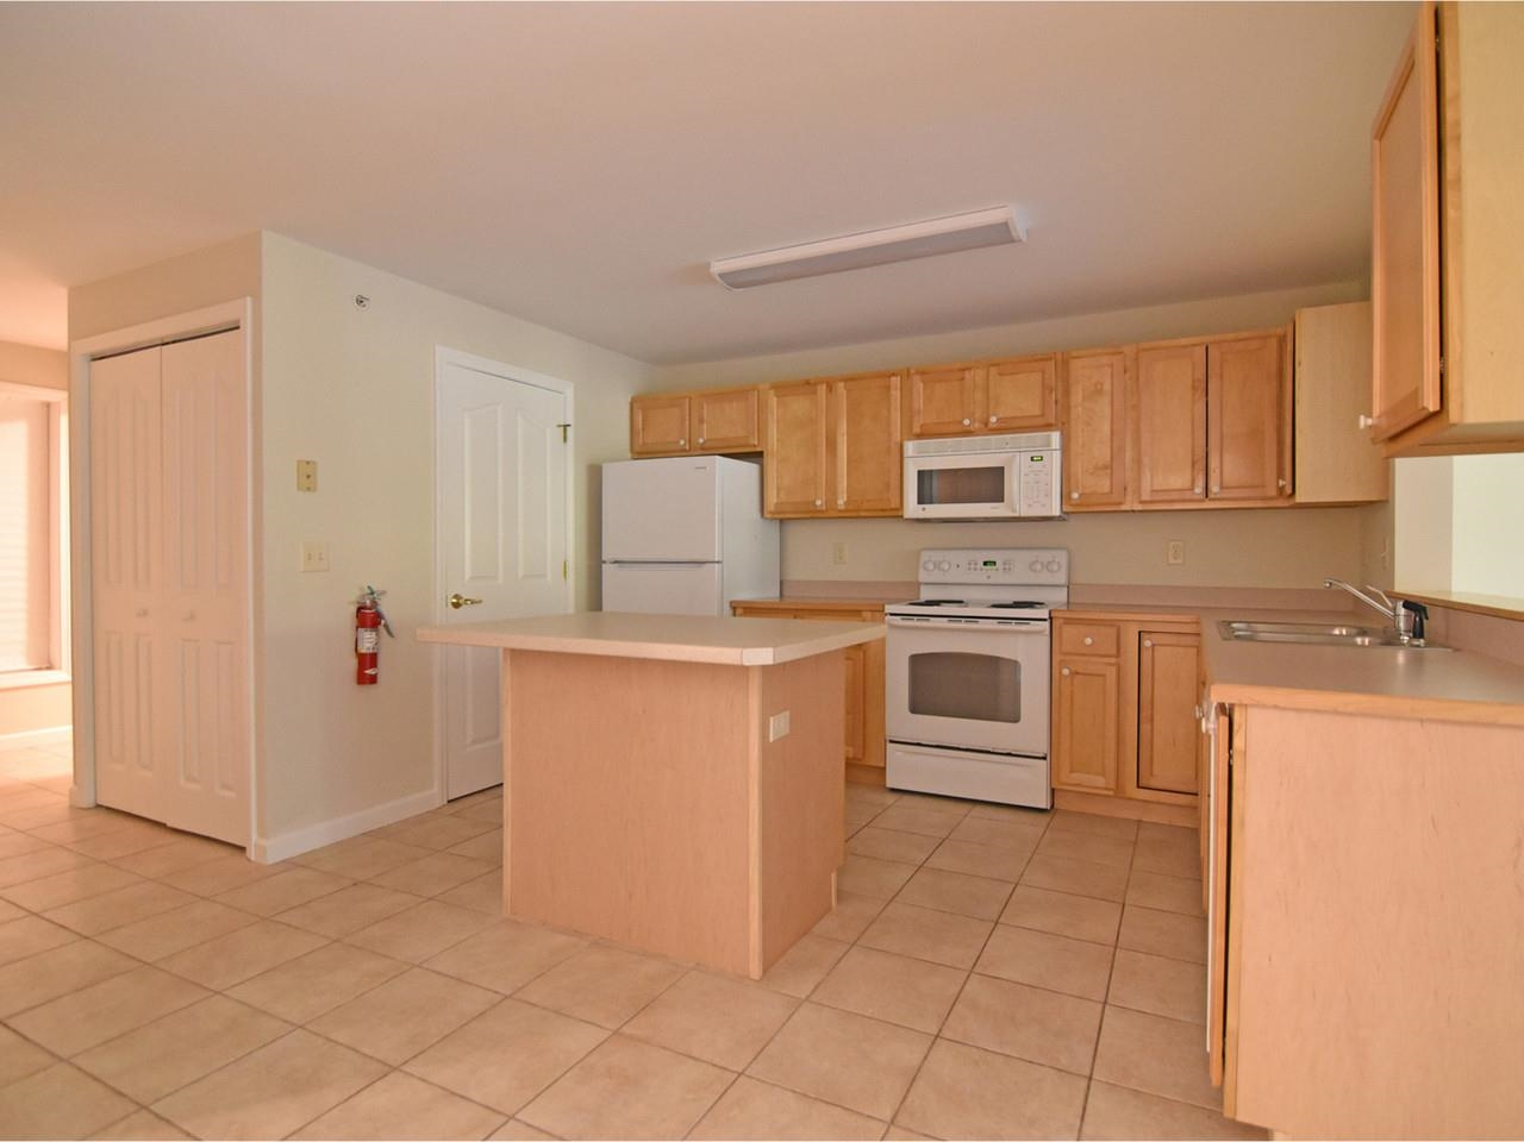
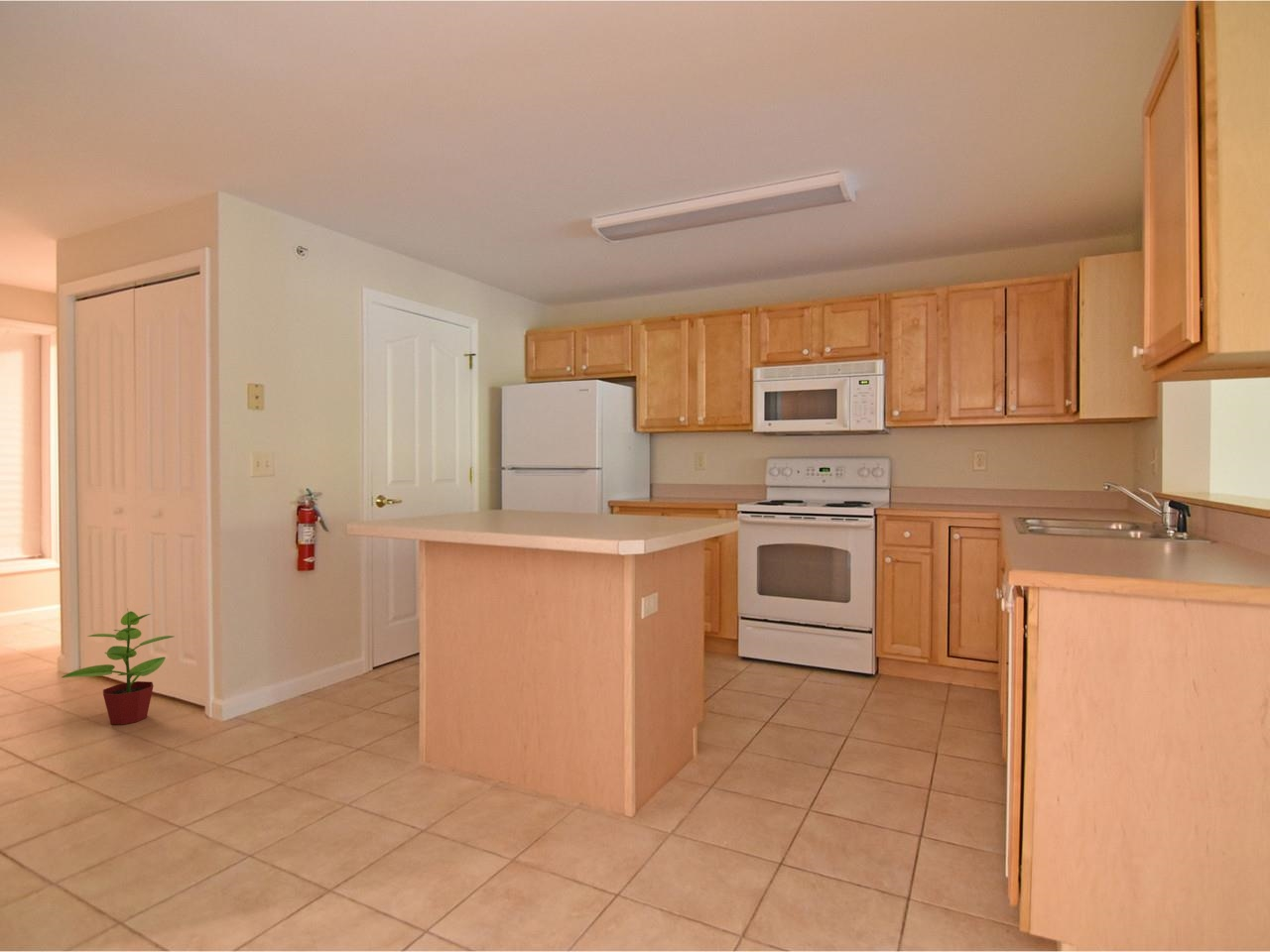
+ potted plant [61,608,175,726]
